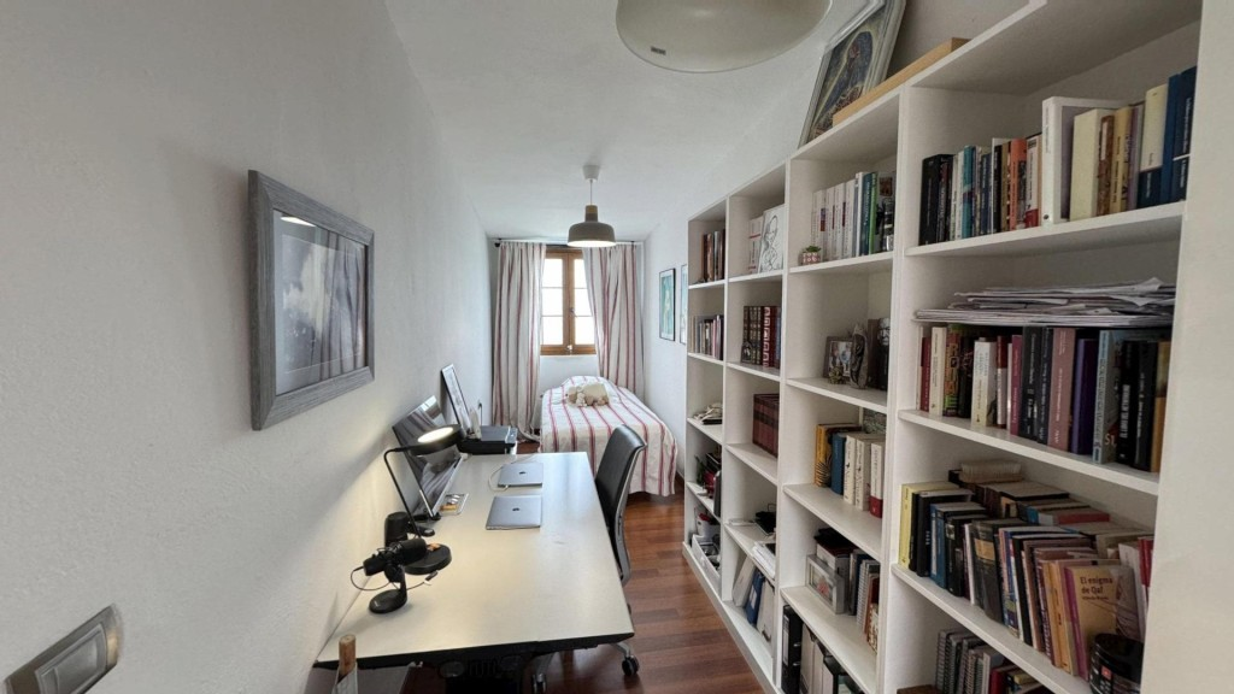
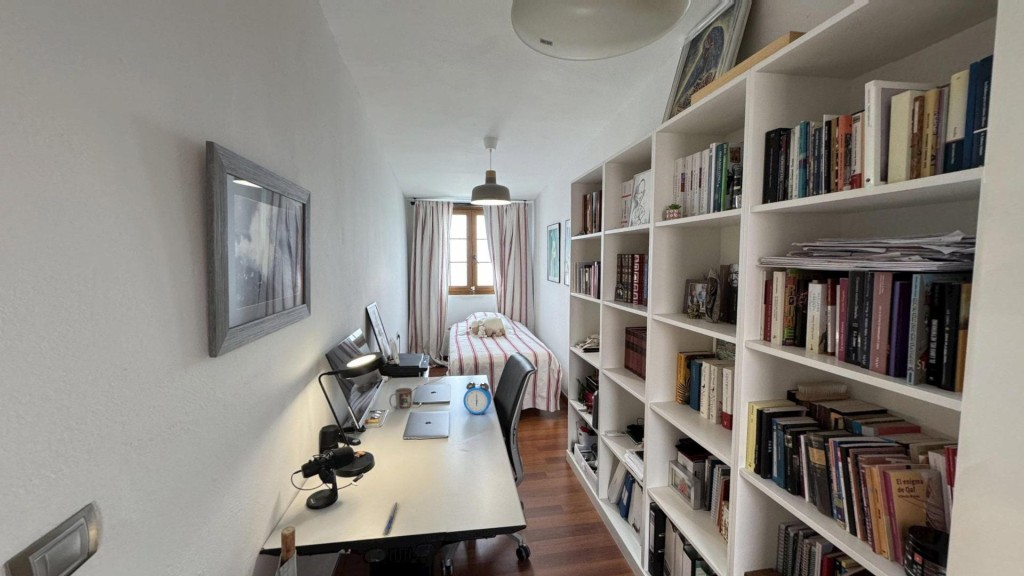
+ mug [388,387,413,410]
+ alarm clock [462,381,493,416]
+ pen [382,501,400,536]
